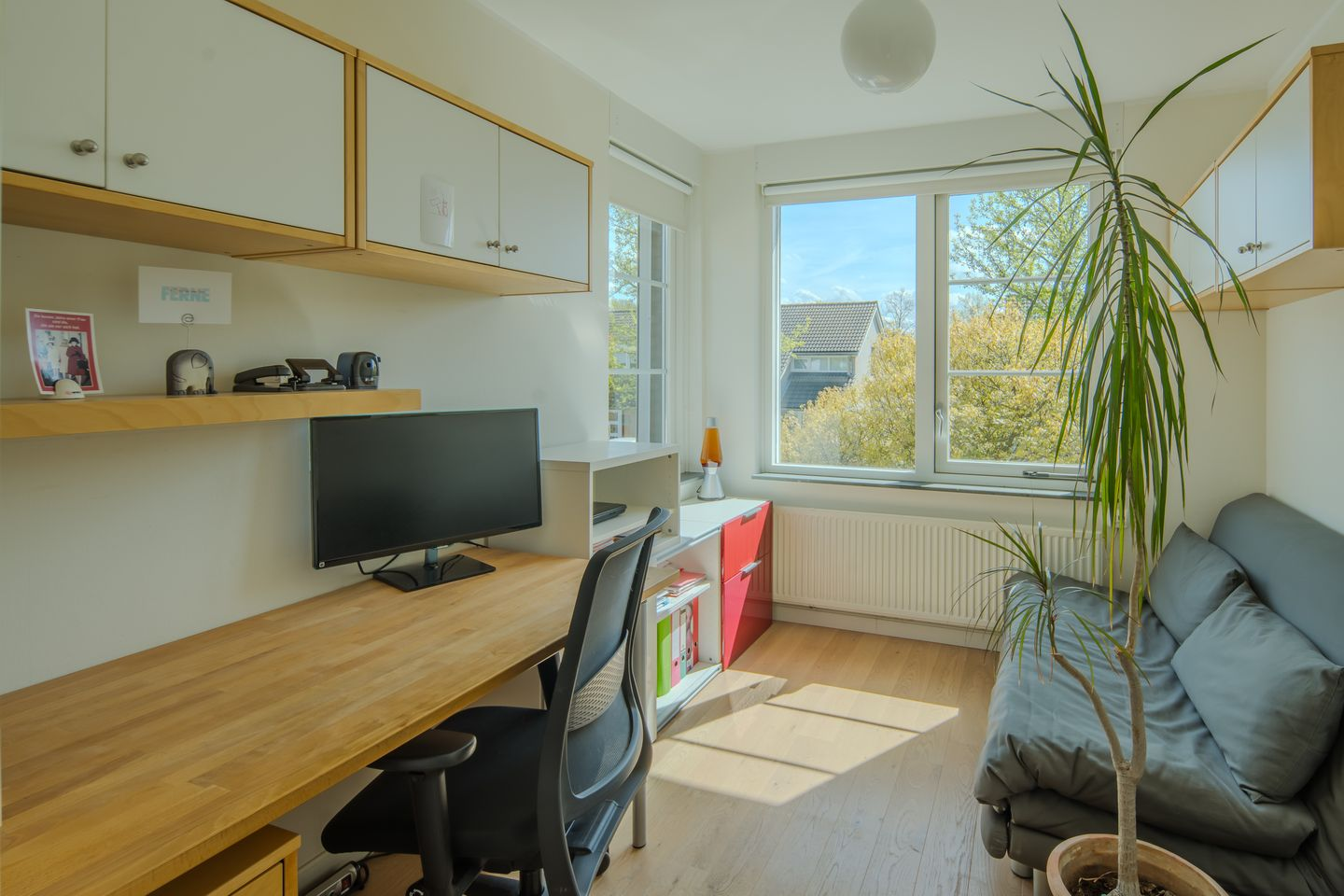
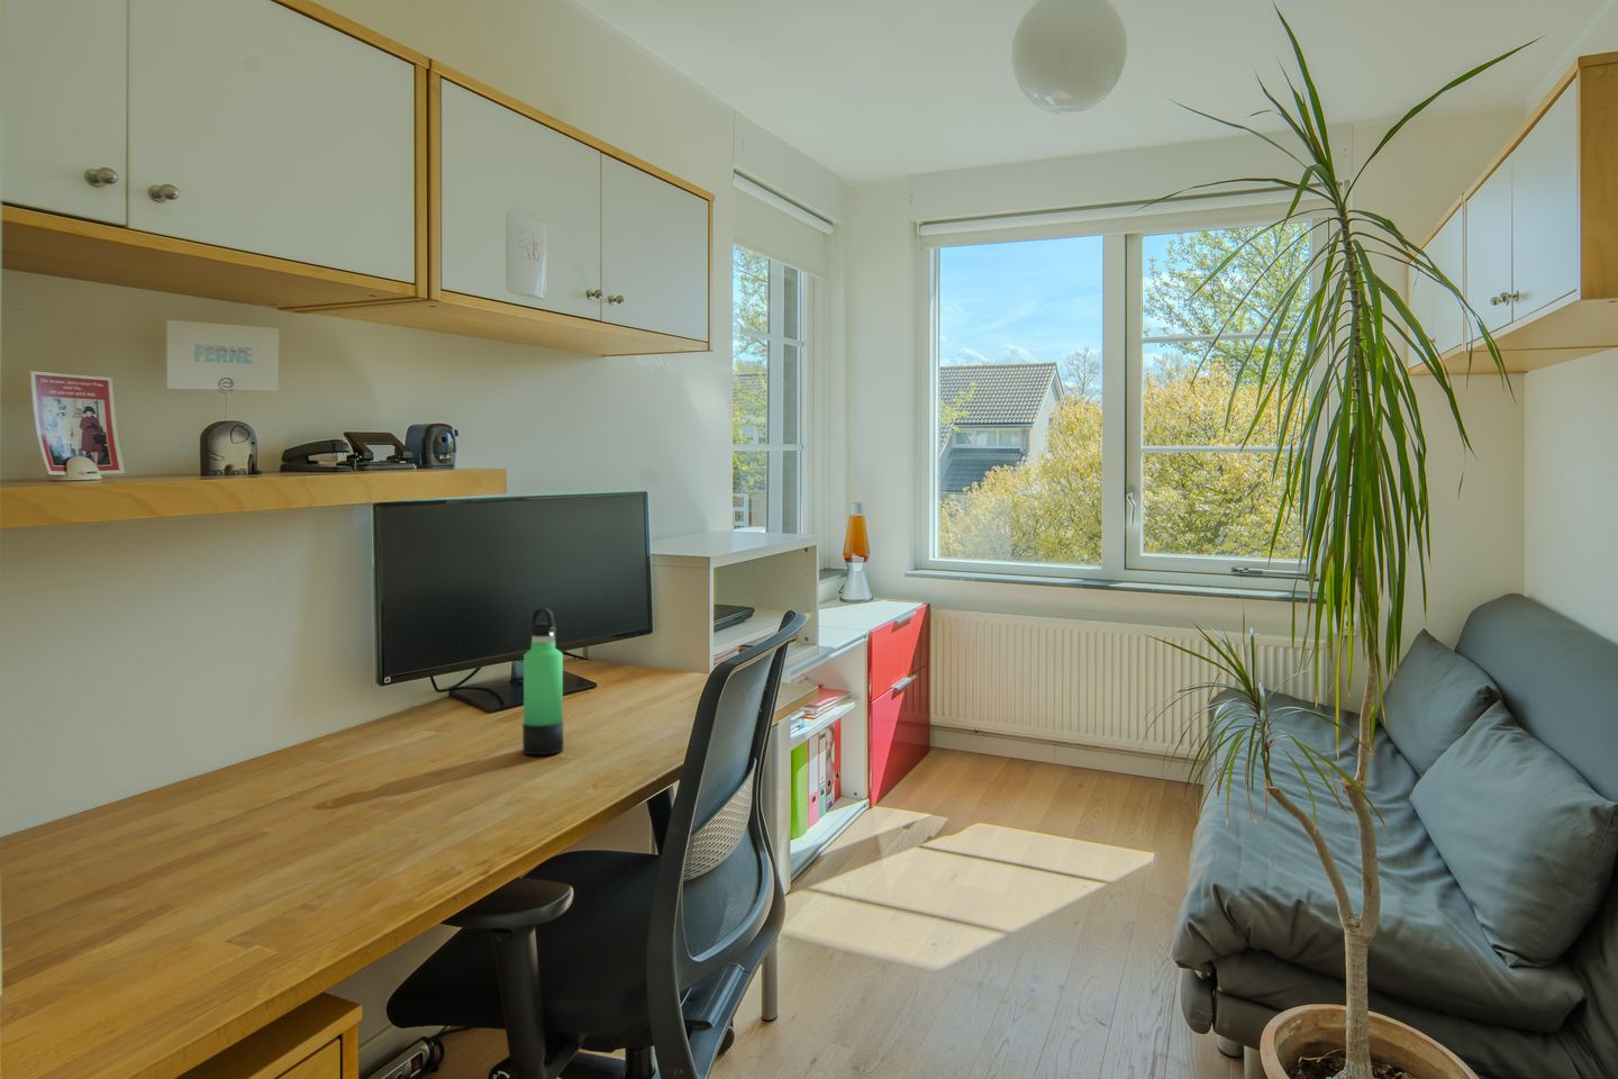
+ thermos bottle [521,607,565,756]
